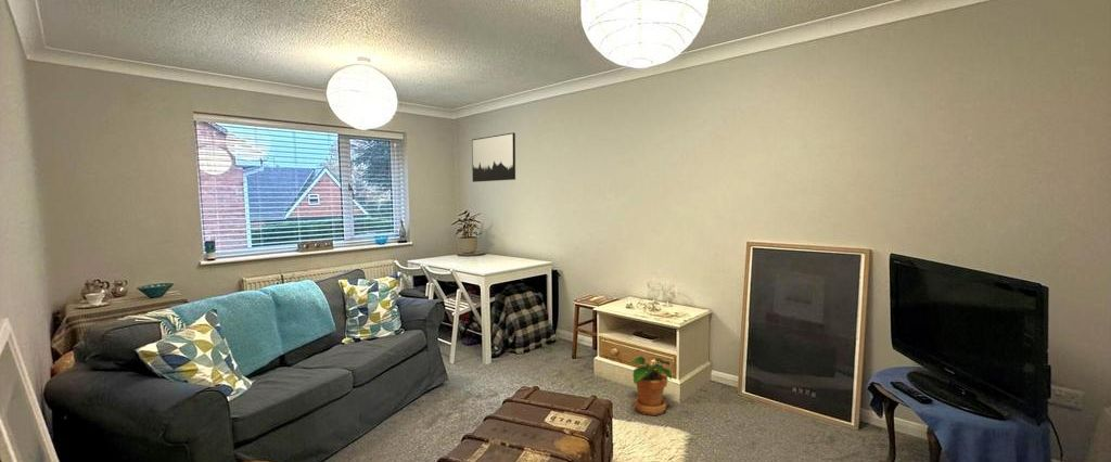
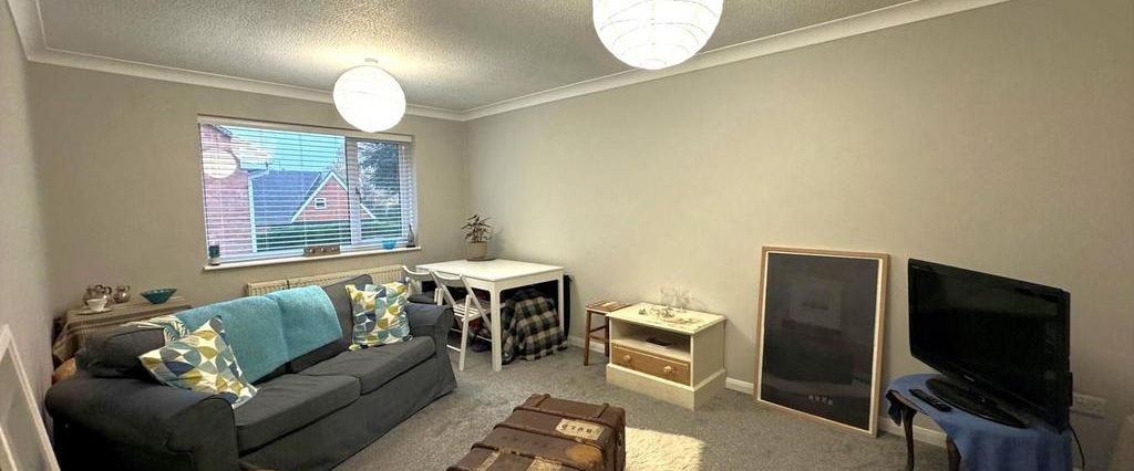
- potted plant [629,356,673,416]
- wall art [471,131,516,183]
